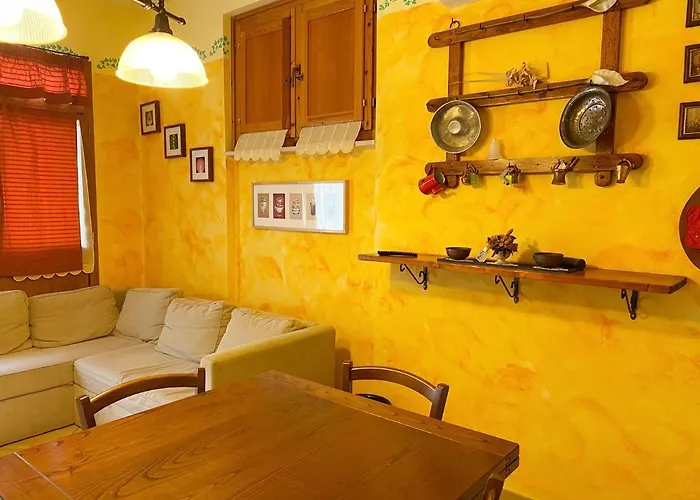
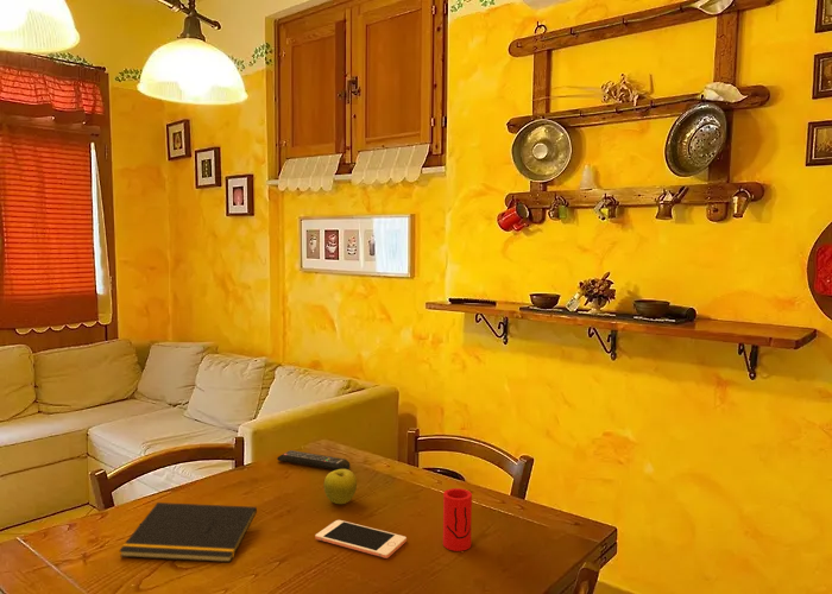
+ cup [442,487,473,552]
+ notepad [118,501,258,563]
+ remote control [276,449,351,470]
+ fruit [323,469,358,505]
+ cell phone [314,519,408,560]
